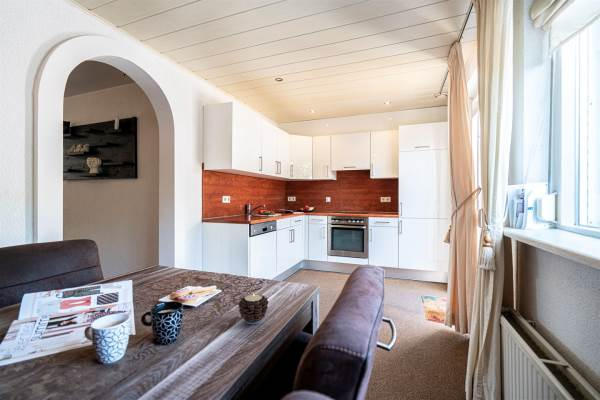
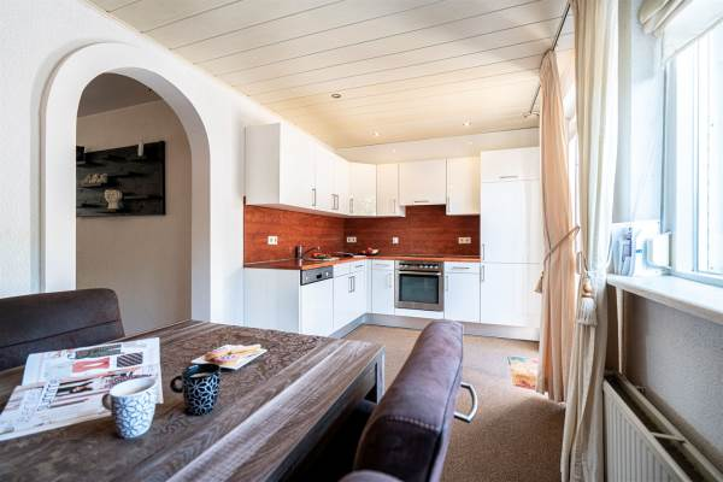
- candle [237,293,270,325]
